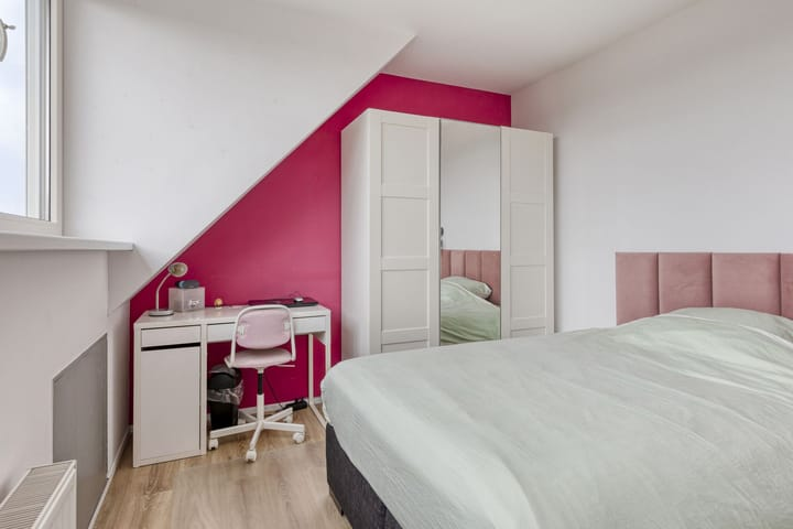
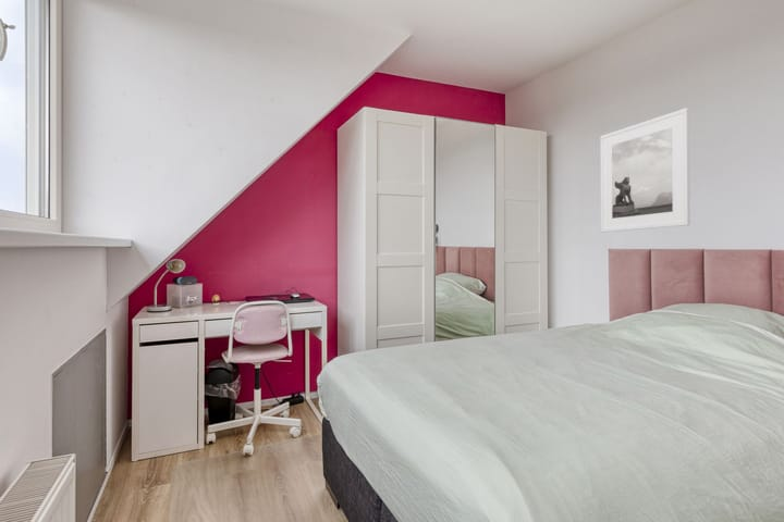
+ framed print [599,107,691,234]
